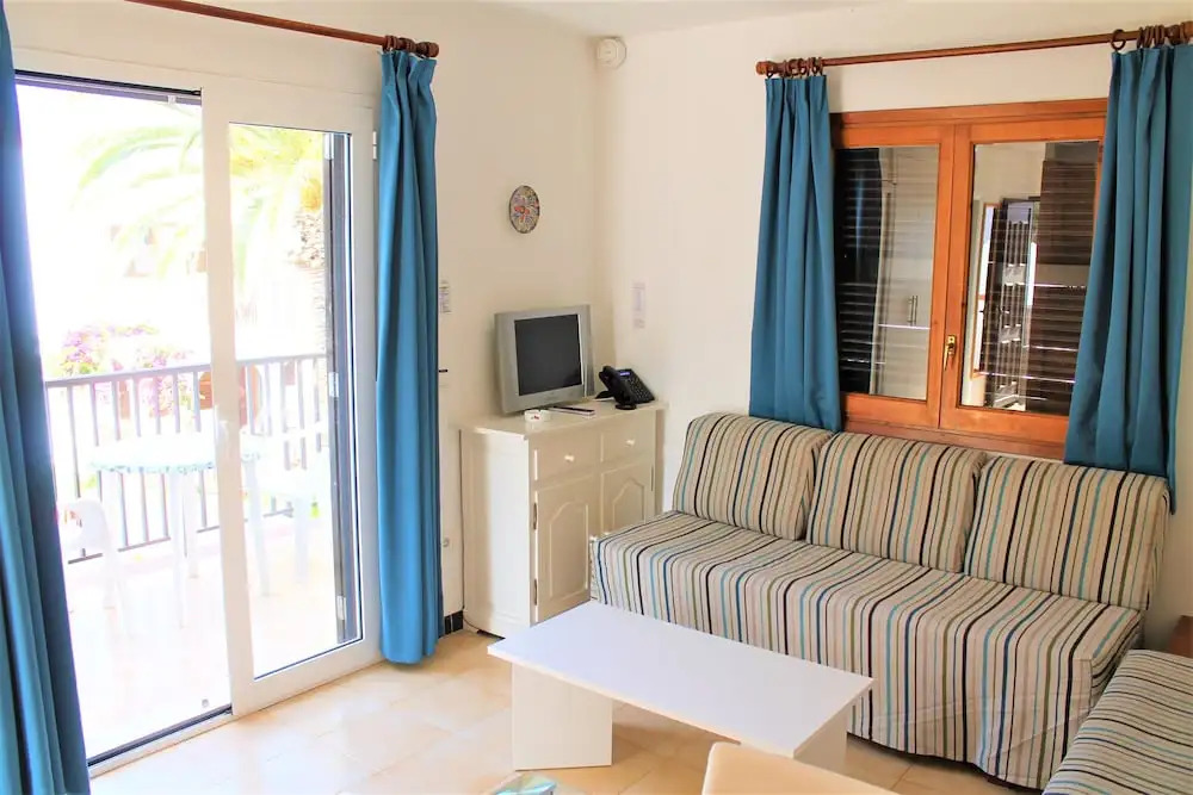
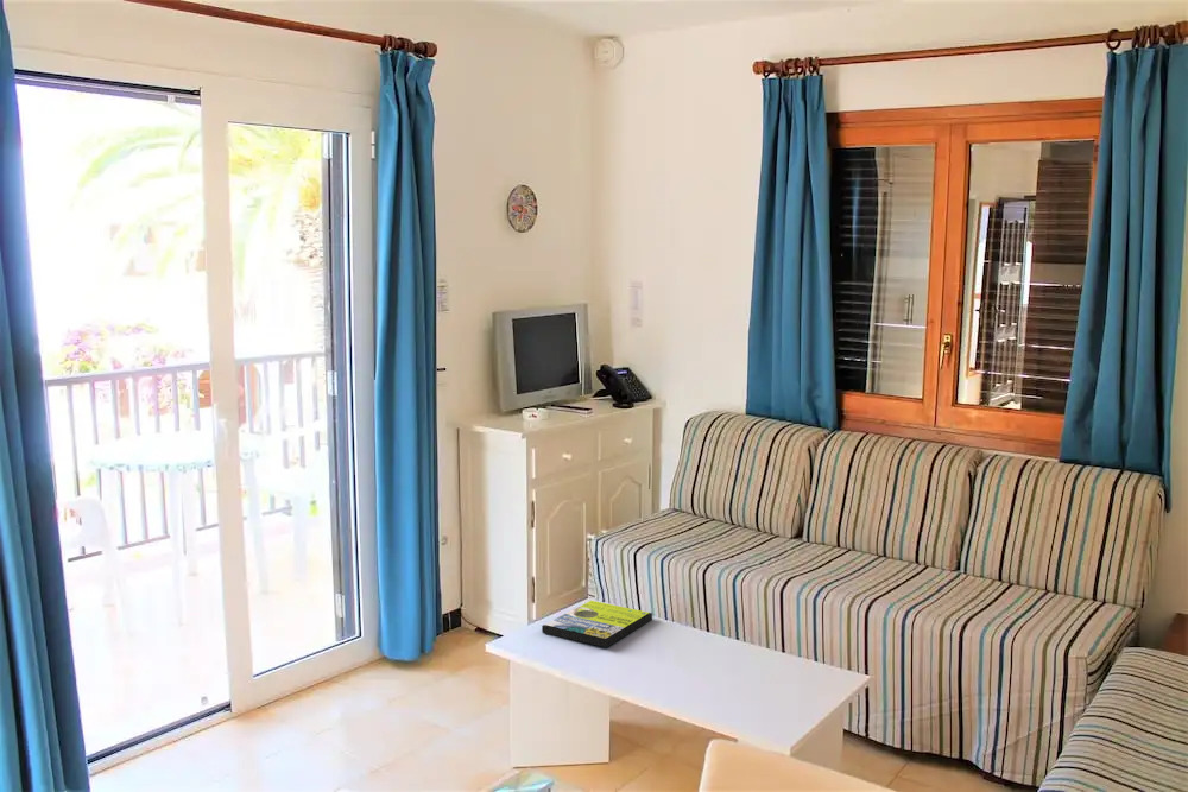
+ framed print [541,600,653,648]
